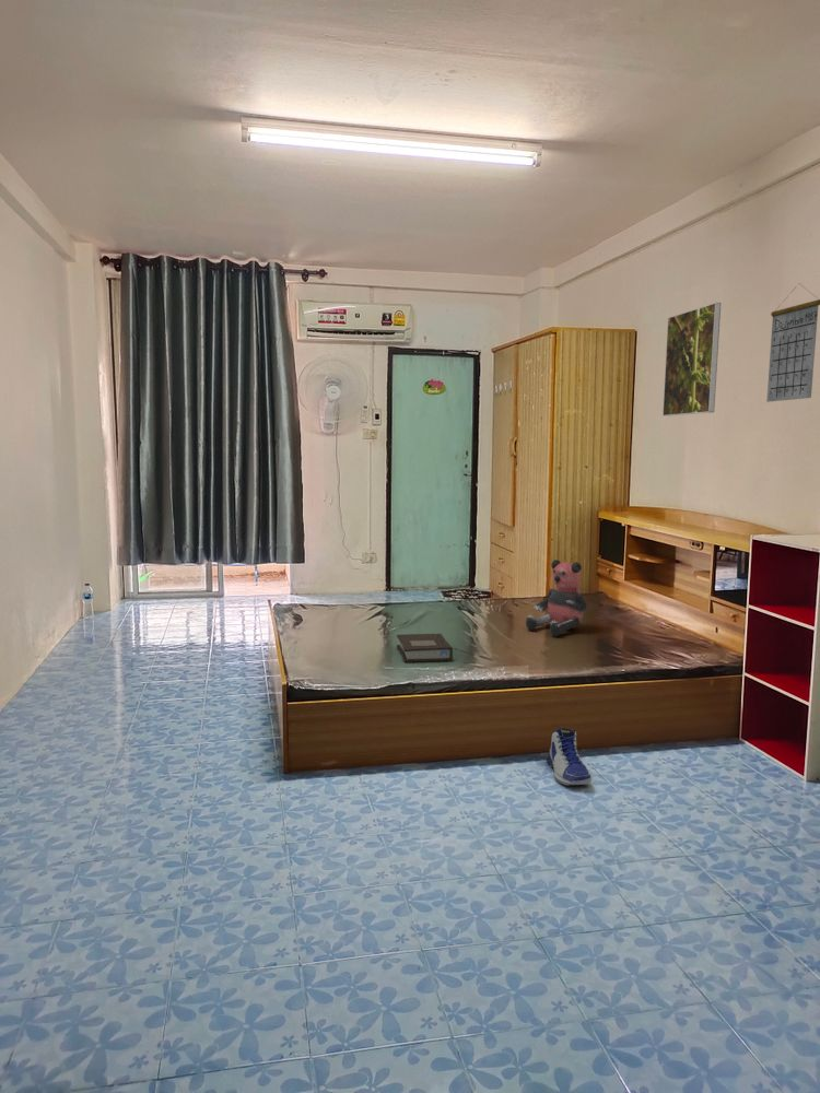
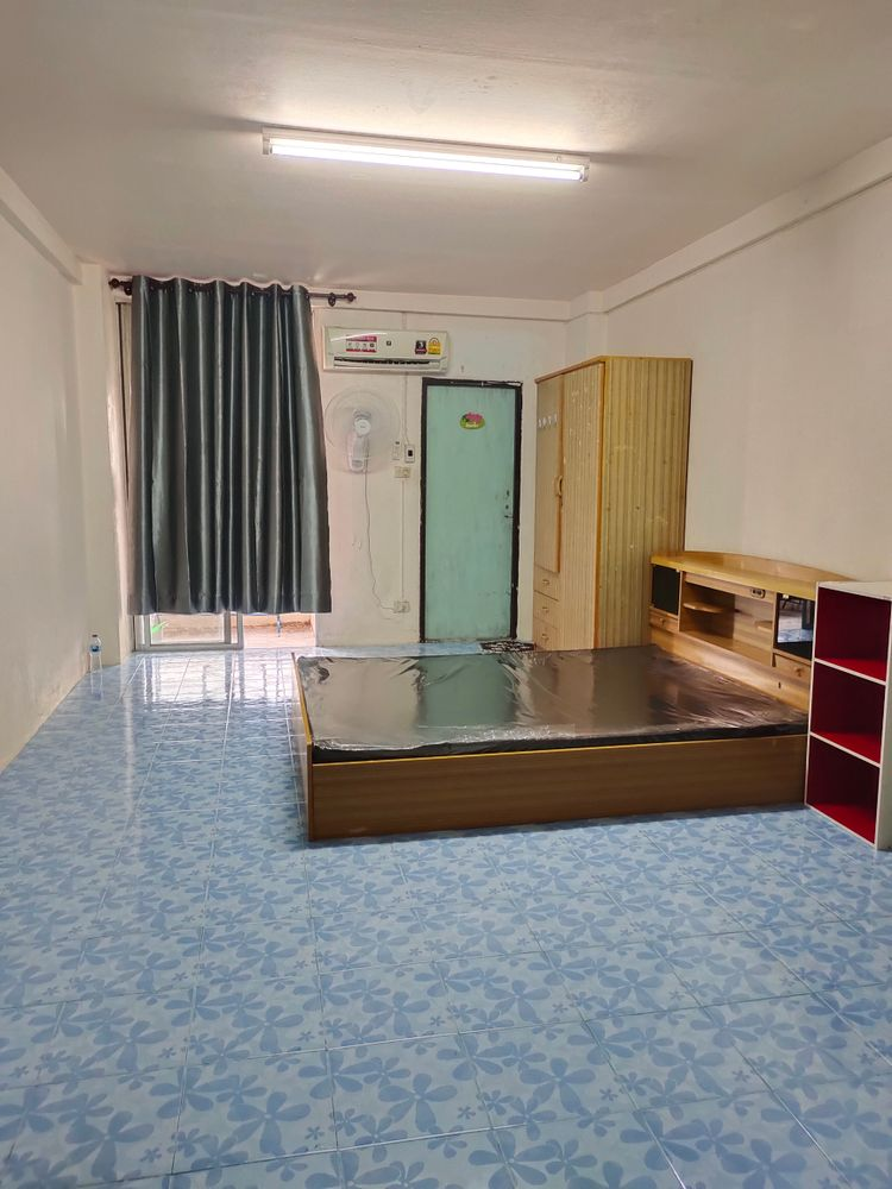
- book [396,633,454,663]
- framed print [661,302,722,418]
- sneaker [544,727,593,786]
- bear [525,559,588,638]
- calendar [765,283,820,403]
